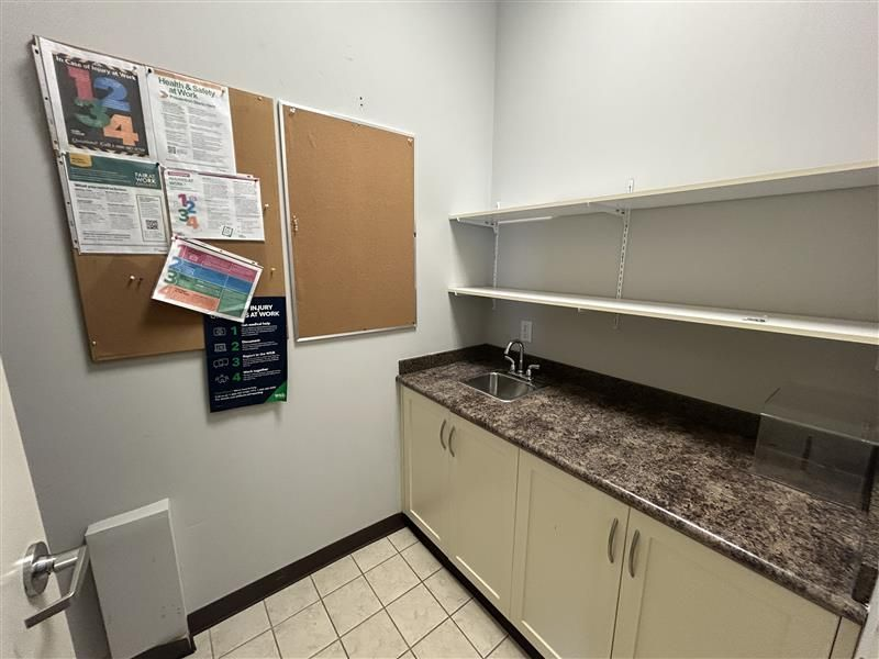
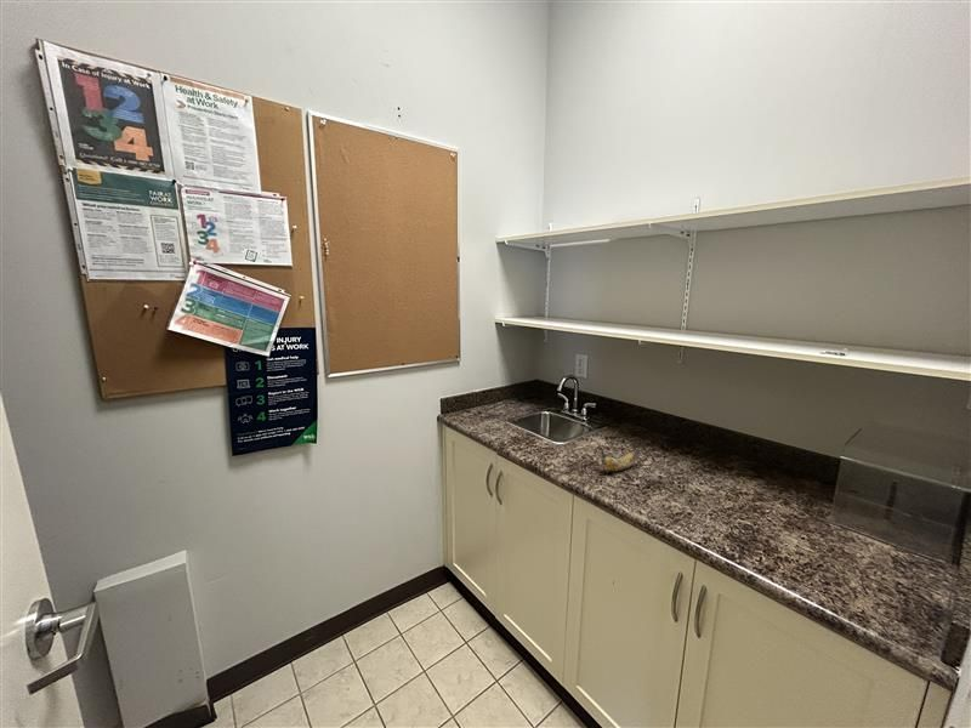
+ banana [598,444,641,472]
